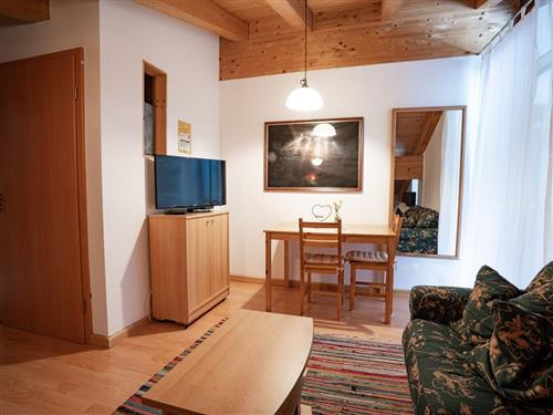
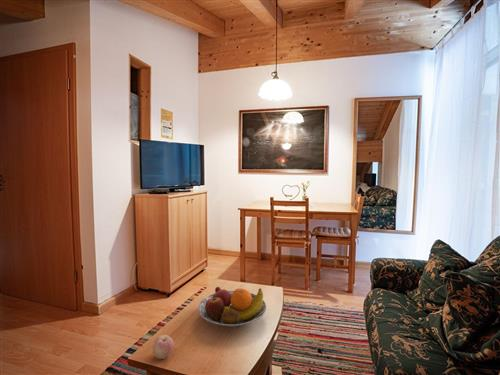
+ fruit bowl [197,286,268,328]
+ apple [152,334,175,360]
